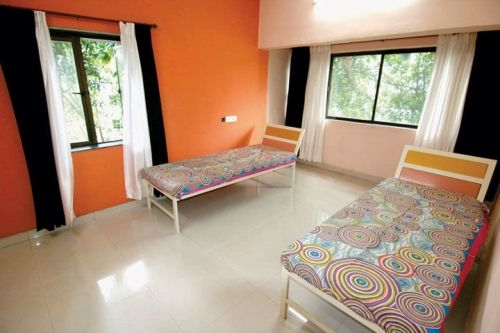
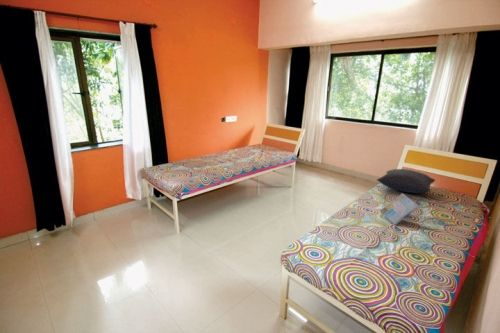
+ book [378,192,421,226]
+ pillow [376,168,436,195]
